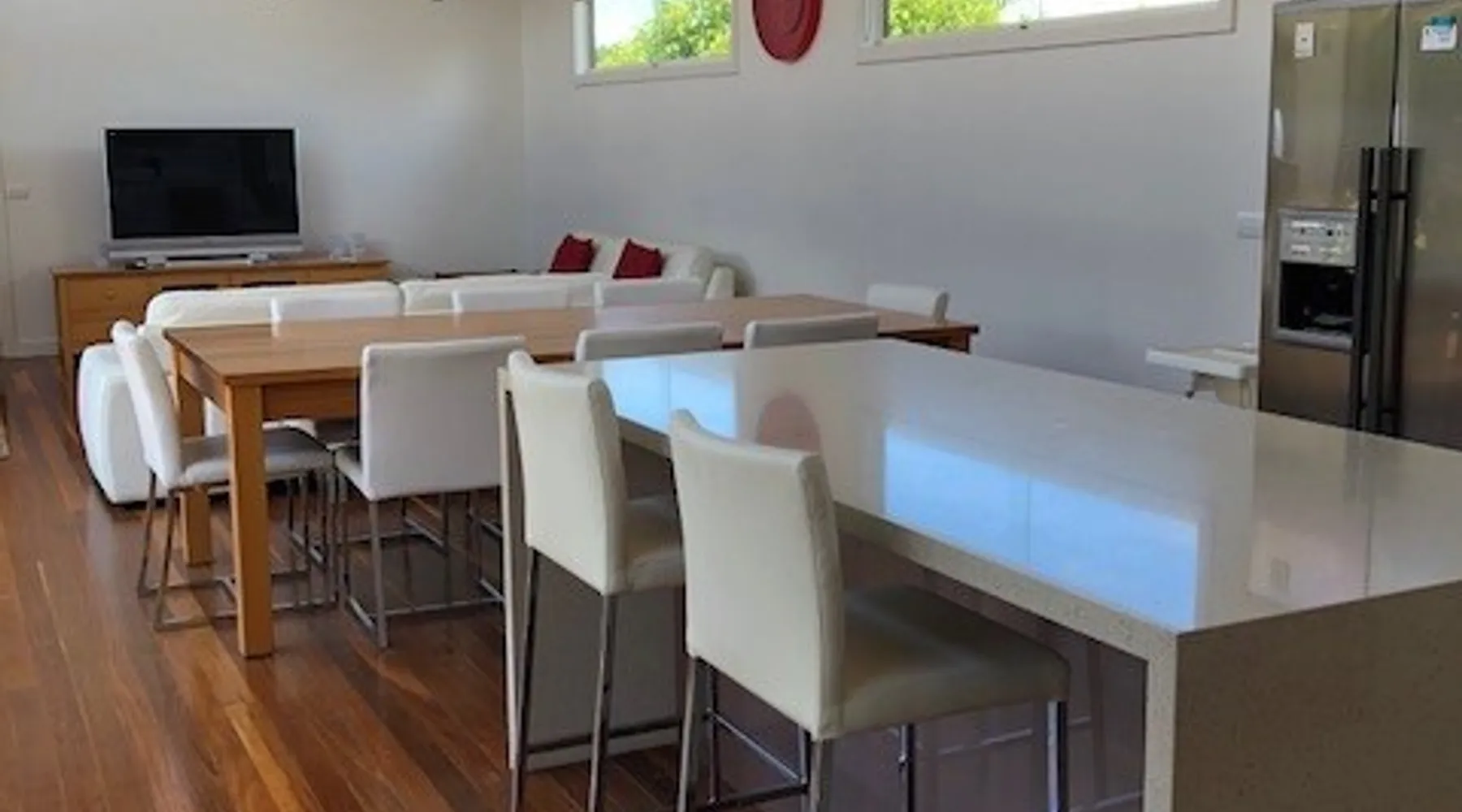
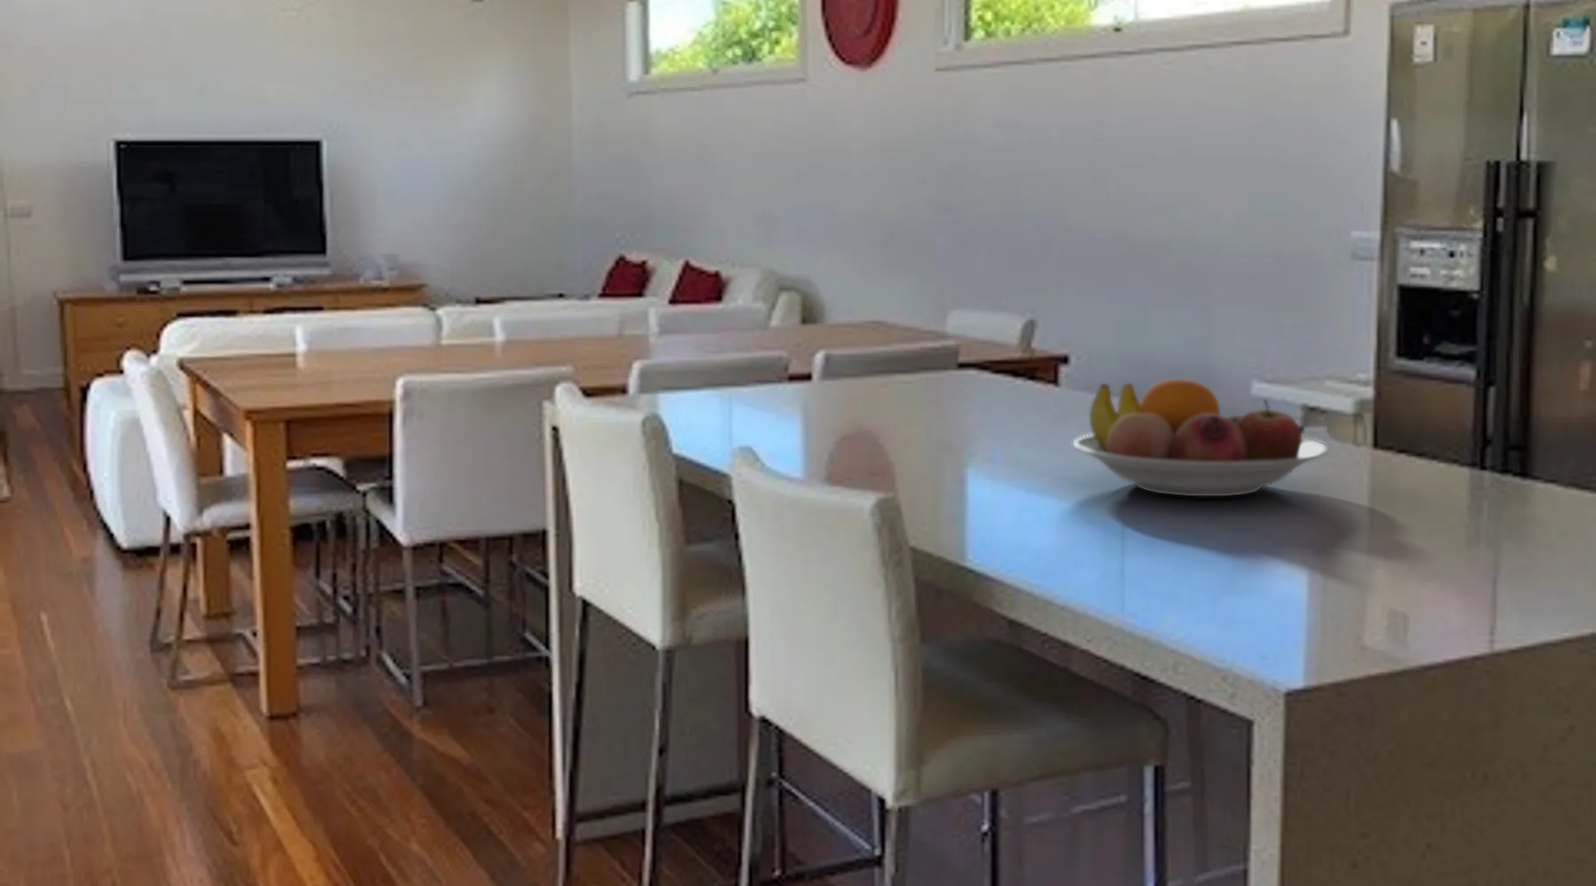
+ fruit bowl [1072,379,1330,498]
